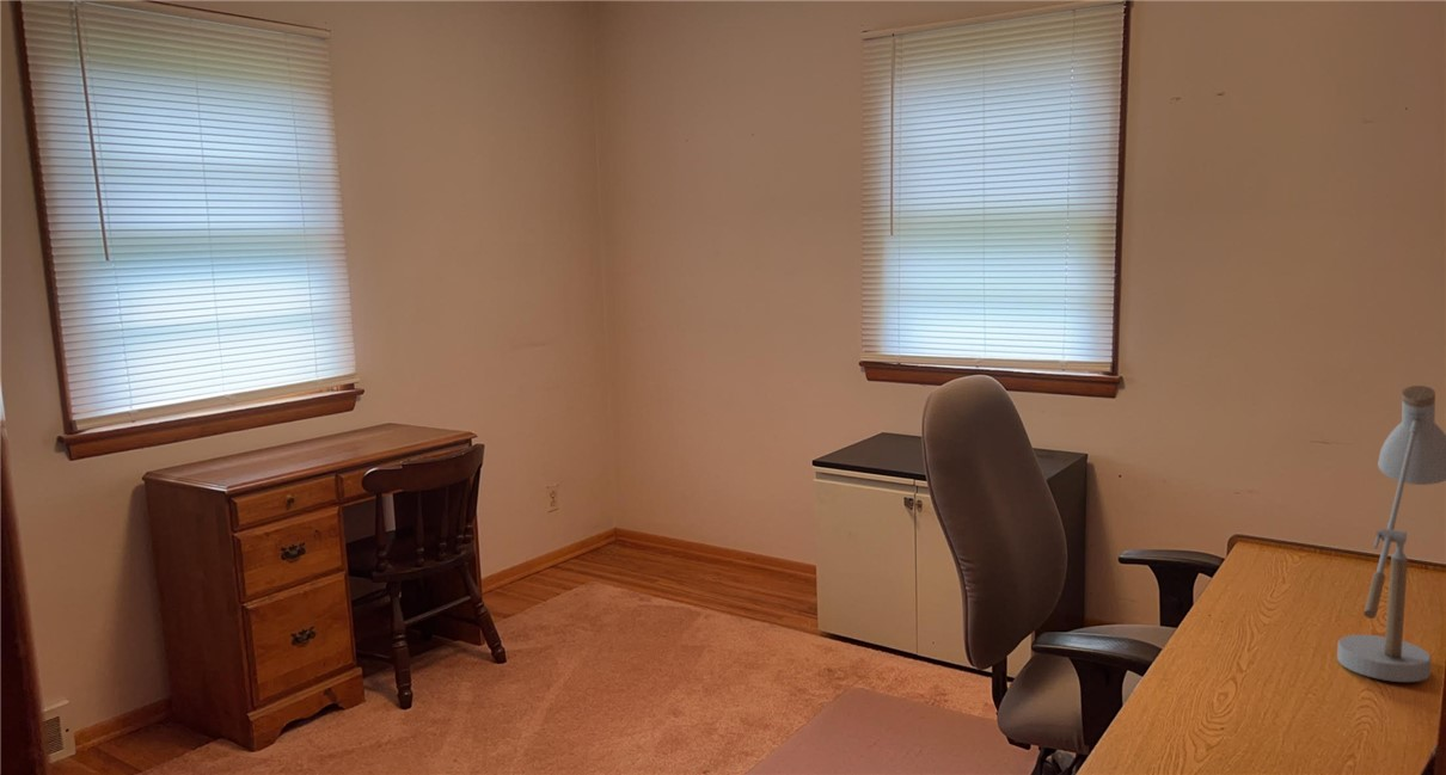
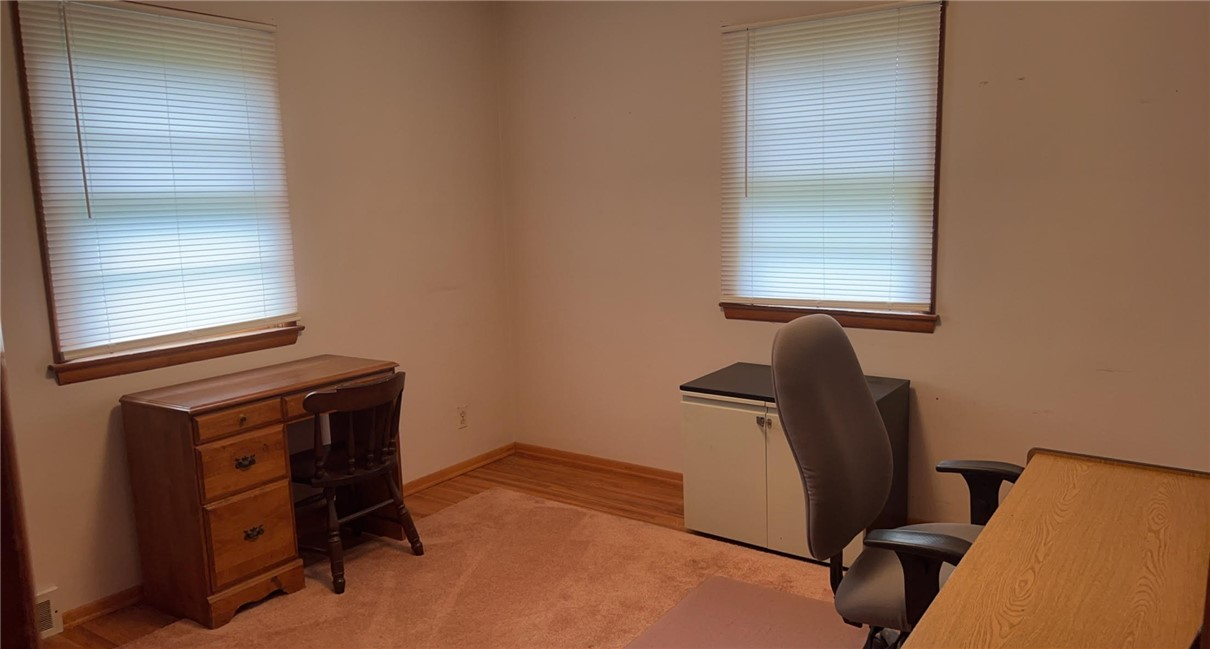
- desk lamp [1336,385,1446,683]
